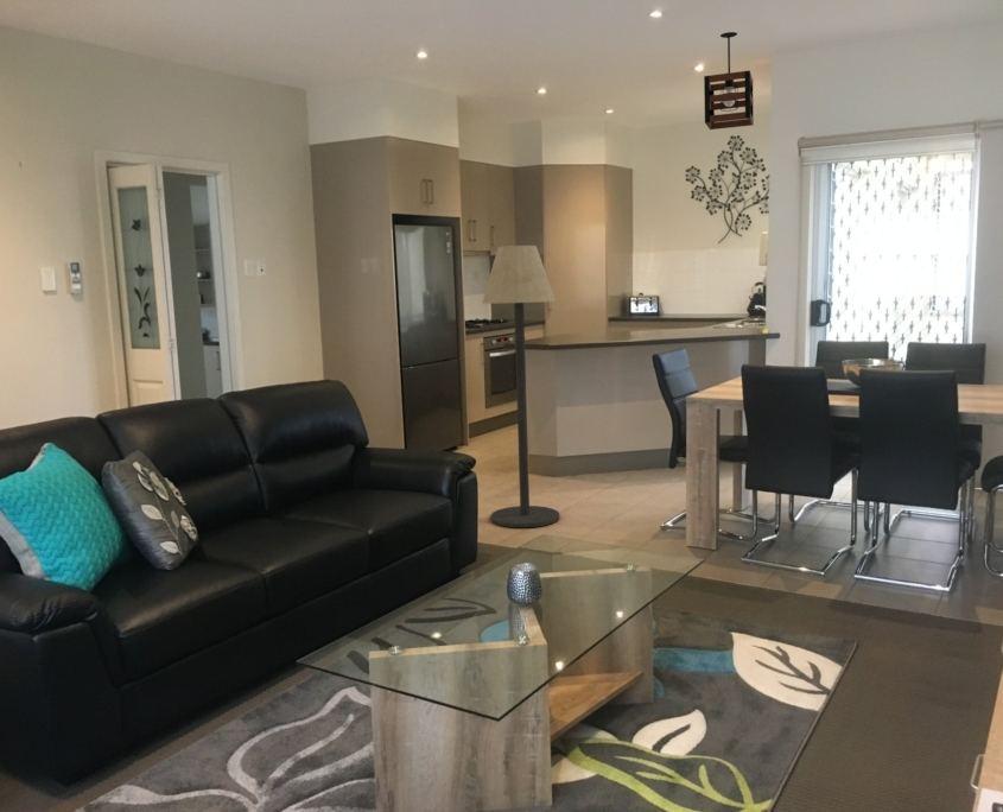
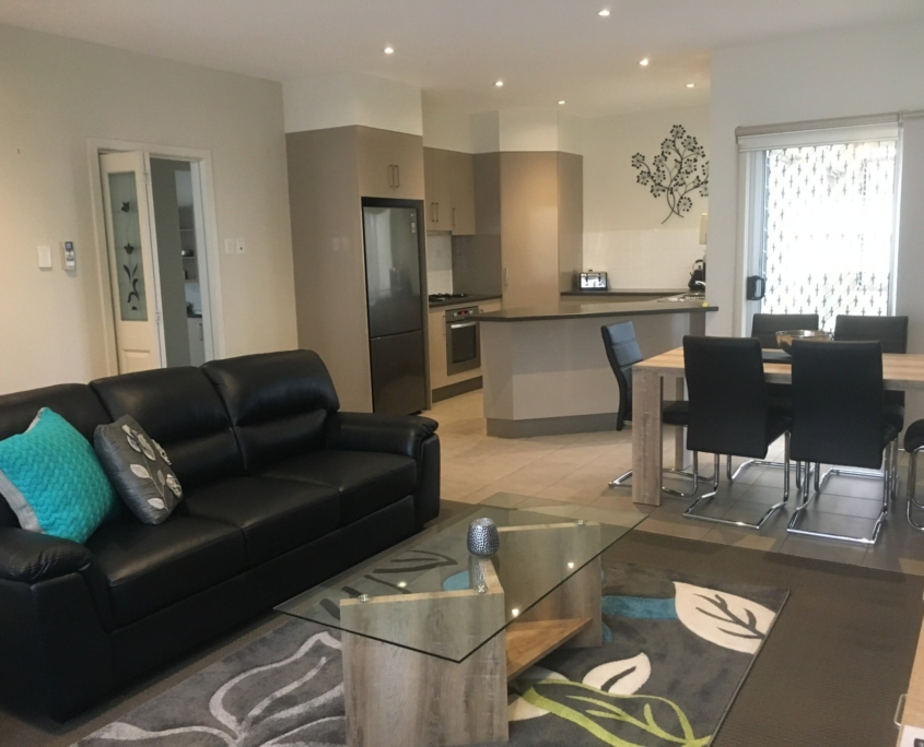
- floor lamp [481,245,560,528]
- pendant light [703,31,755,131]
